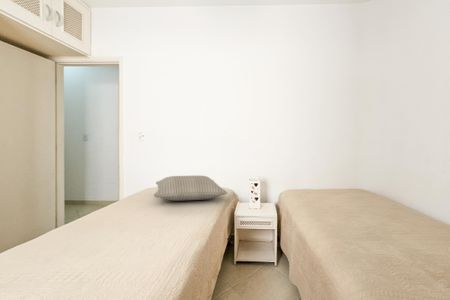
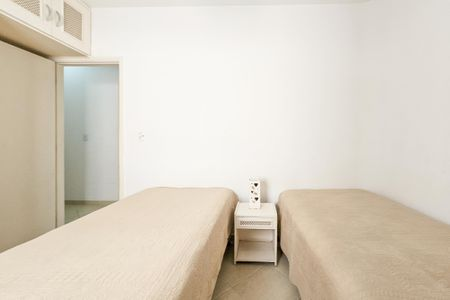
- pillow [153,175,228,202]
